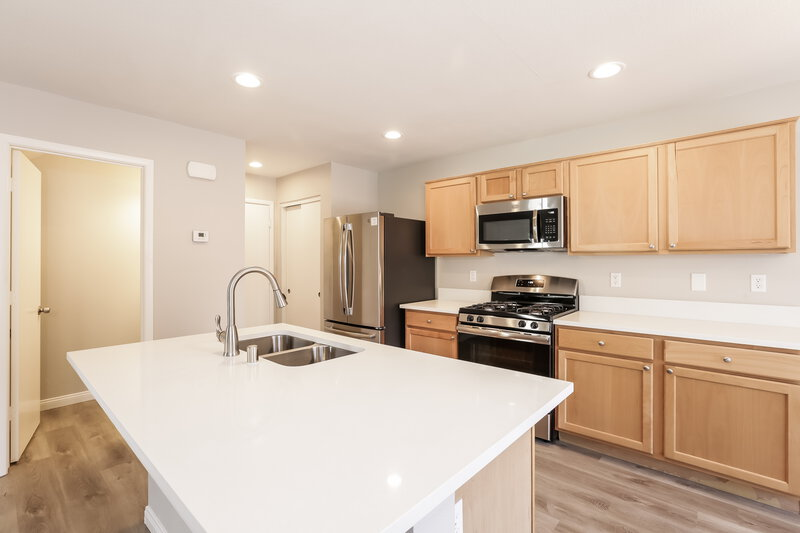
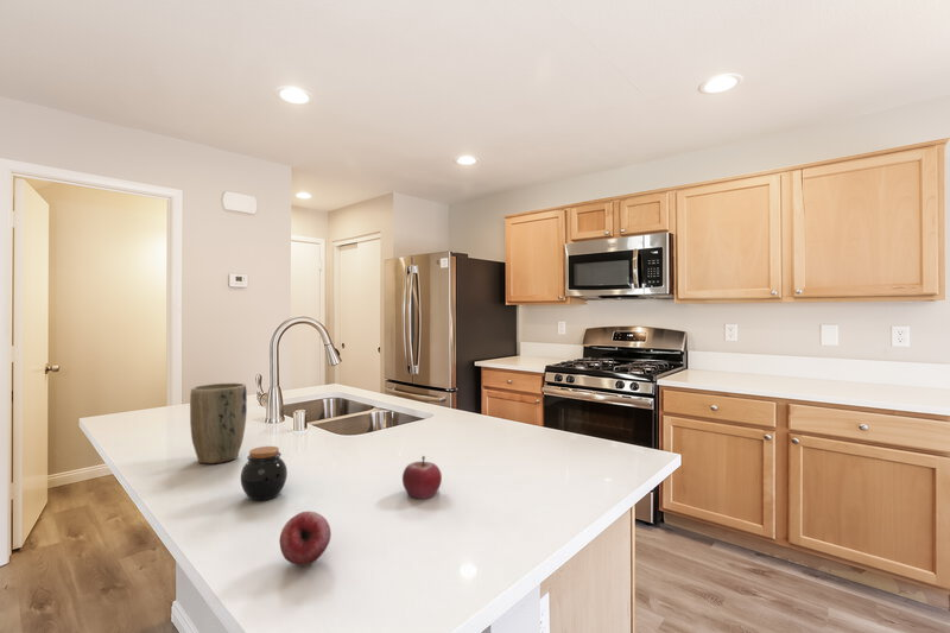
+ plant pot [189,382,248,464]
+ fruit [401,455,443,500]
+ jar [240,445,289,501]
+ fruit [278,511,332,566]
